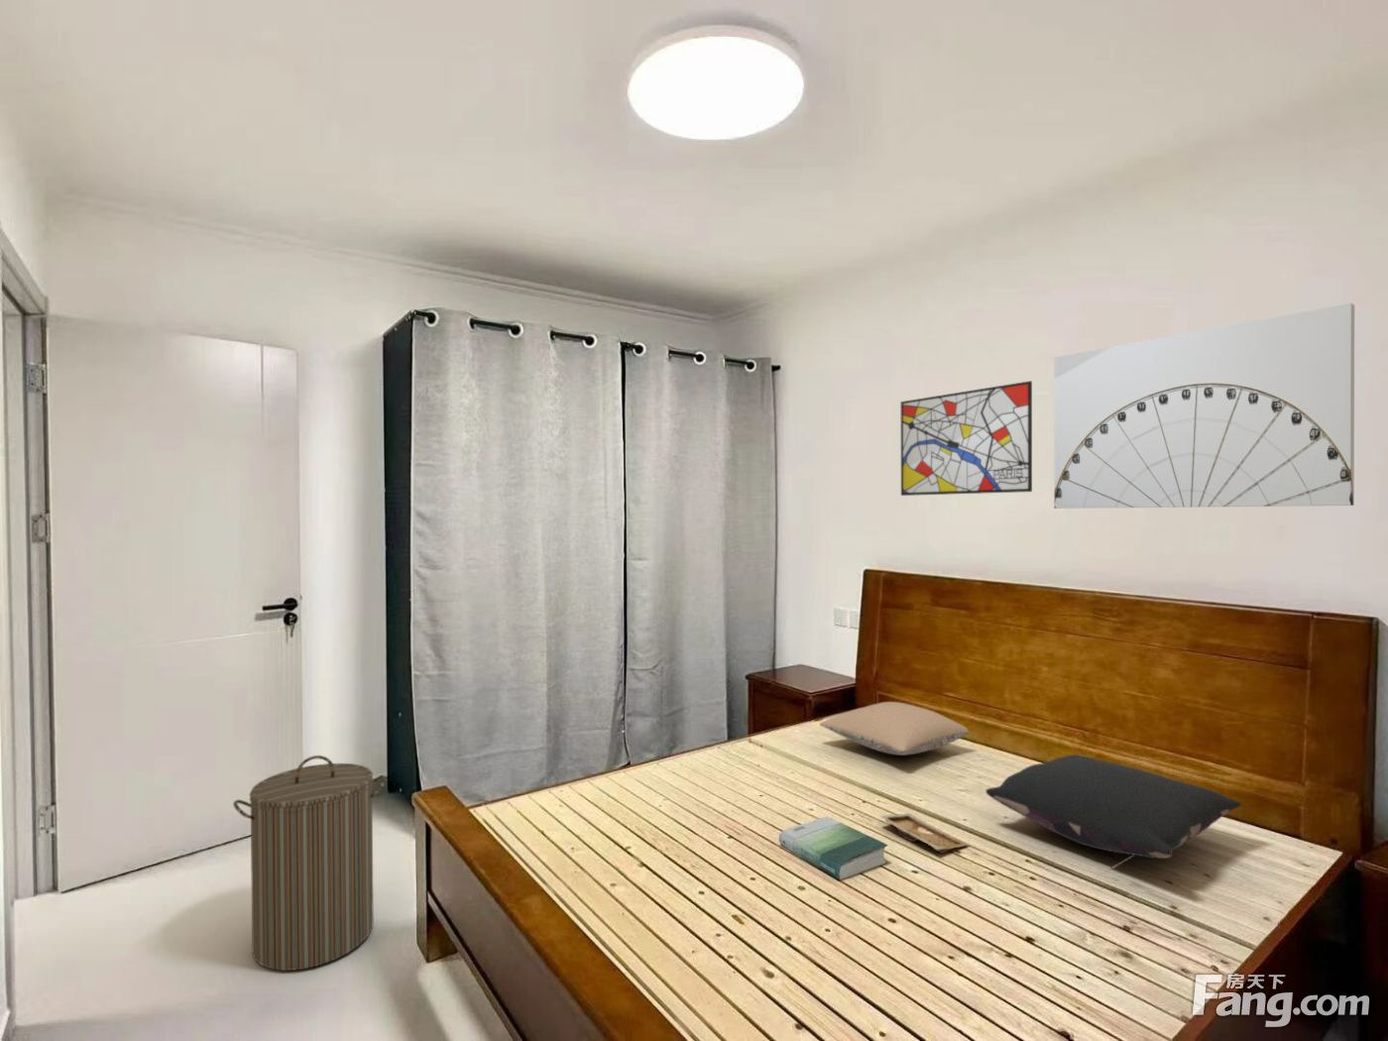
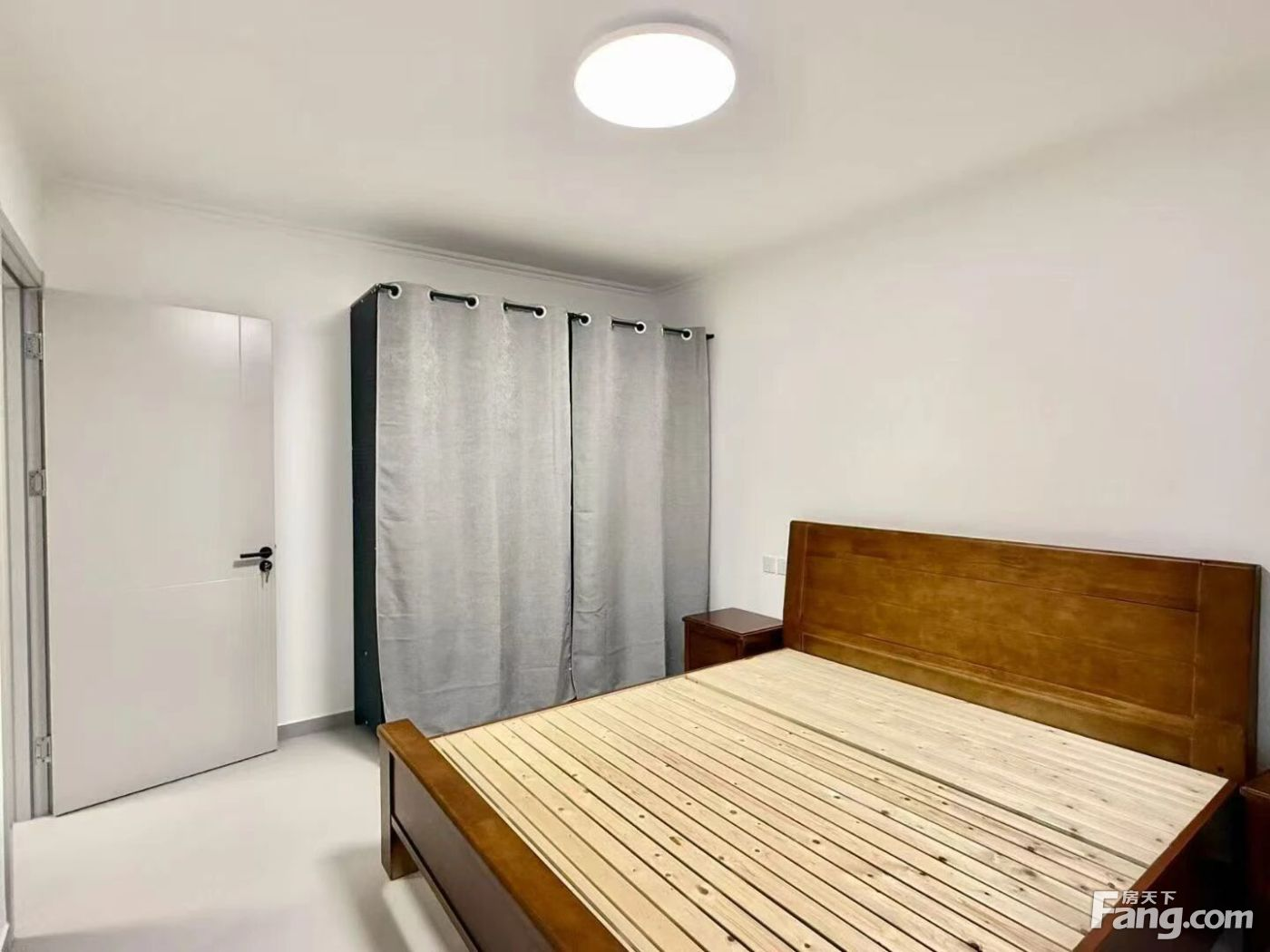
- pillow [985,753,1243,859]
- pillow [819,701,969,757]
- wall art [1052,303,1355,510]
- wall art [901,379,1033,496]
- laundry hamper [232,755,388,972]
- tray [879,812,969,855]
- book [778,816,889,881]
